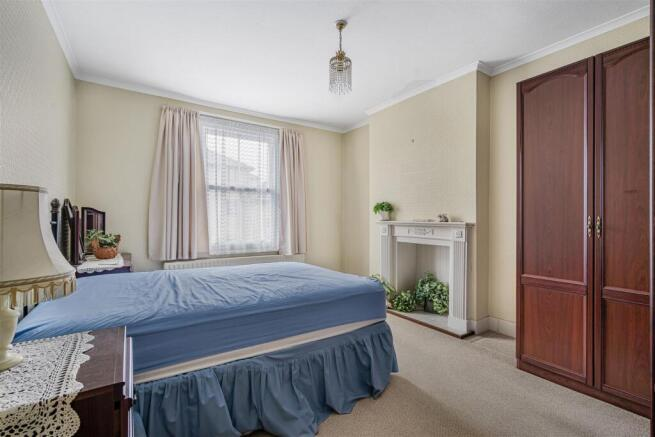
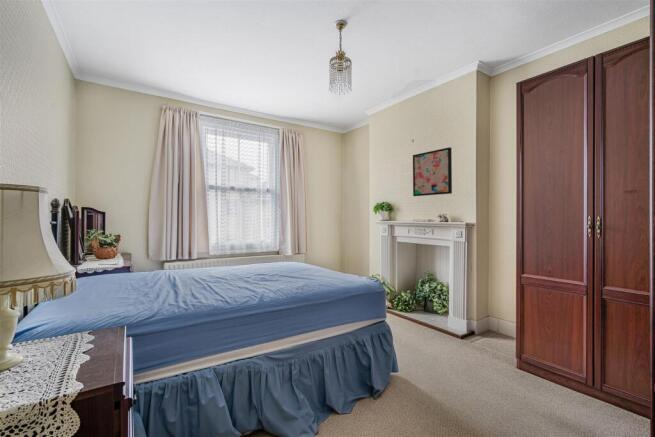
+ wall art [412,146,453,197]
